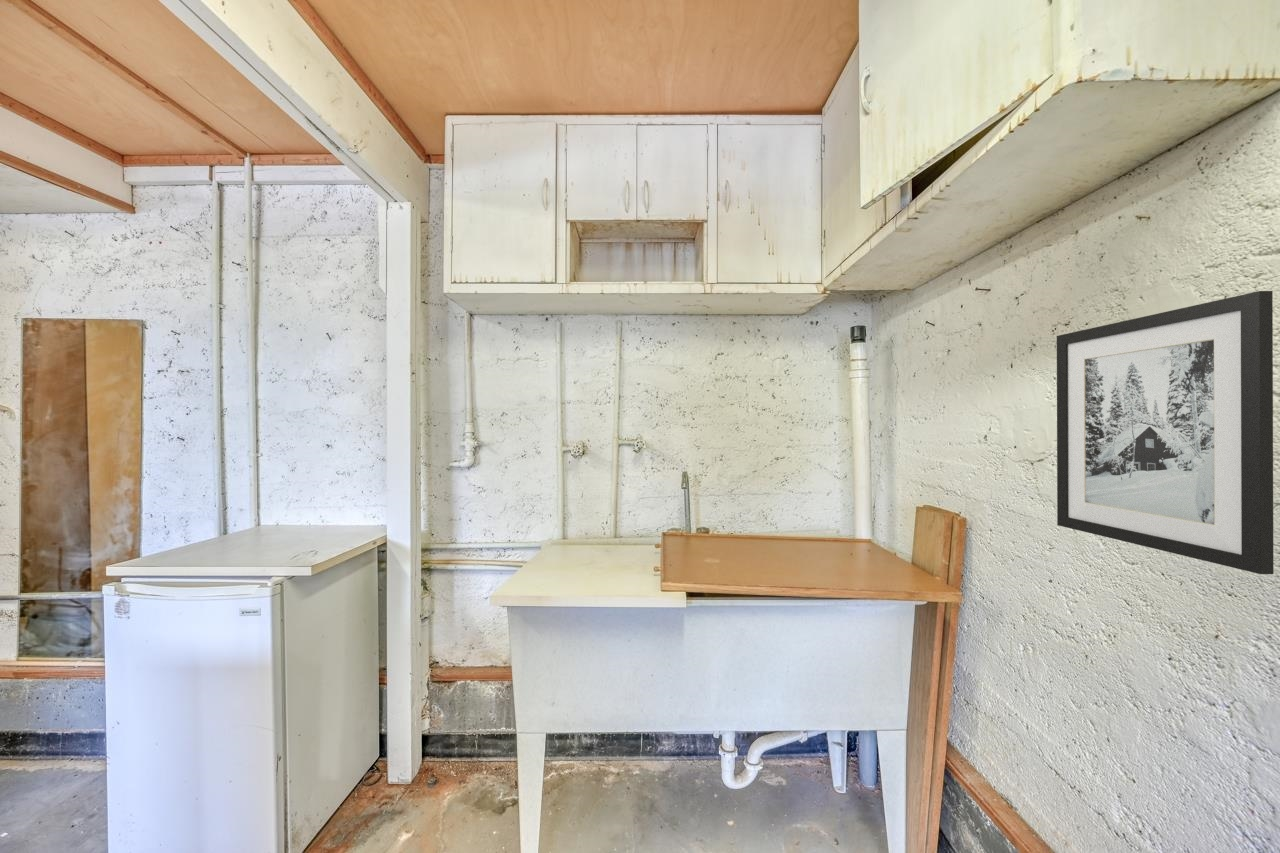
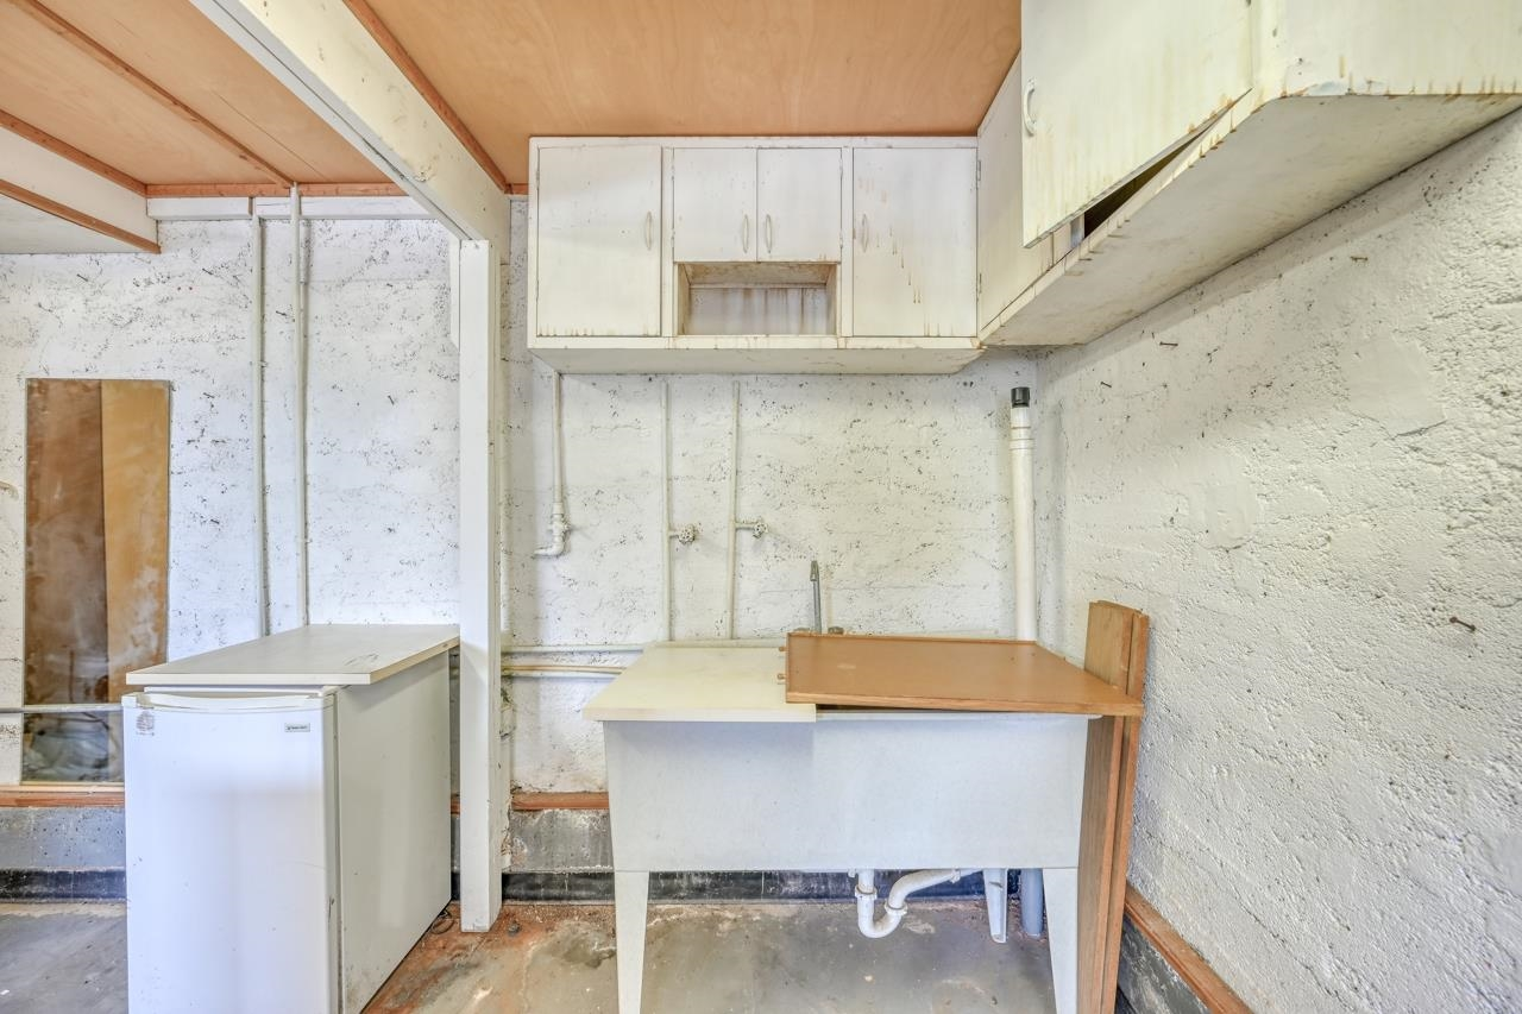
- wall art [1056,290,1275,575]
